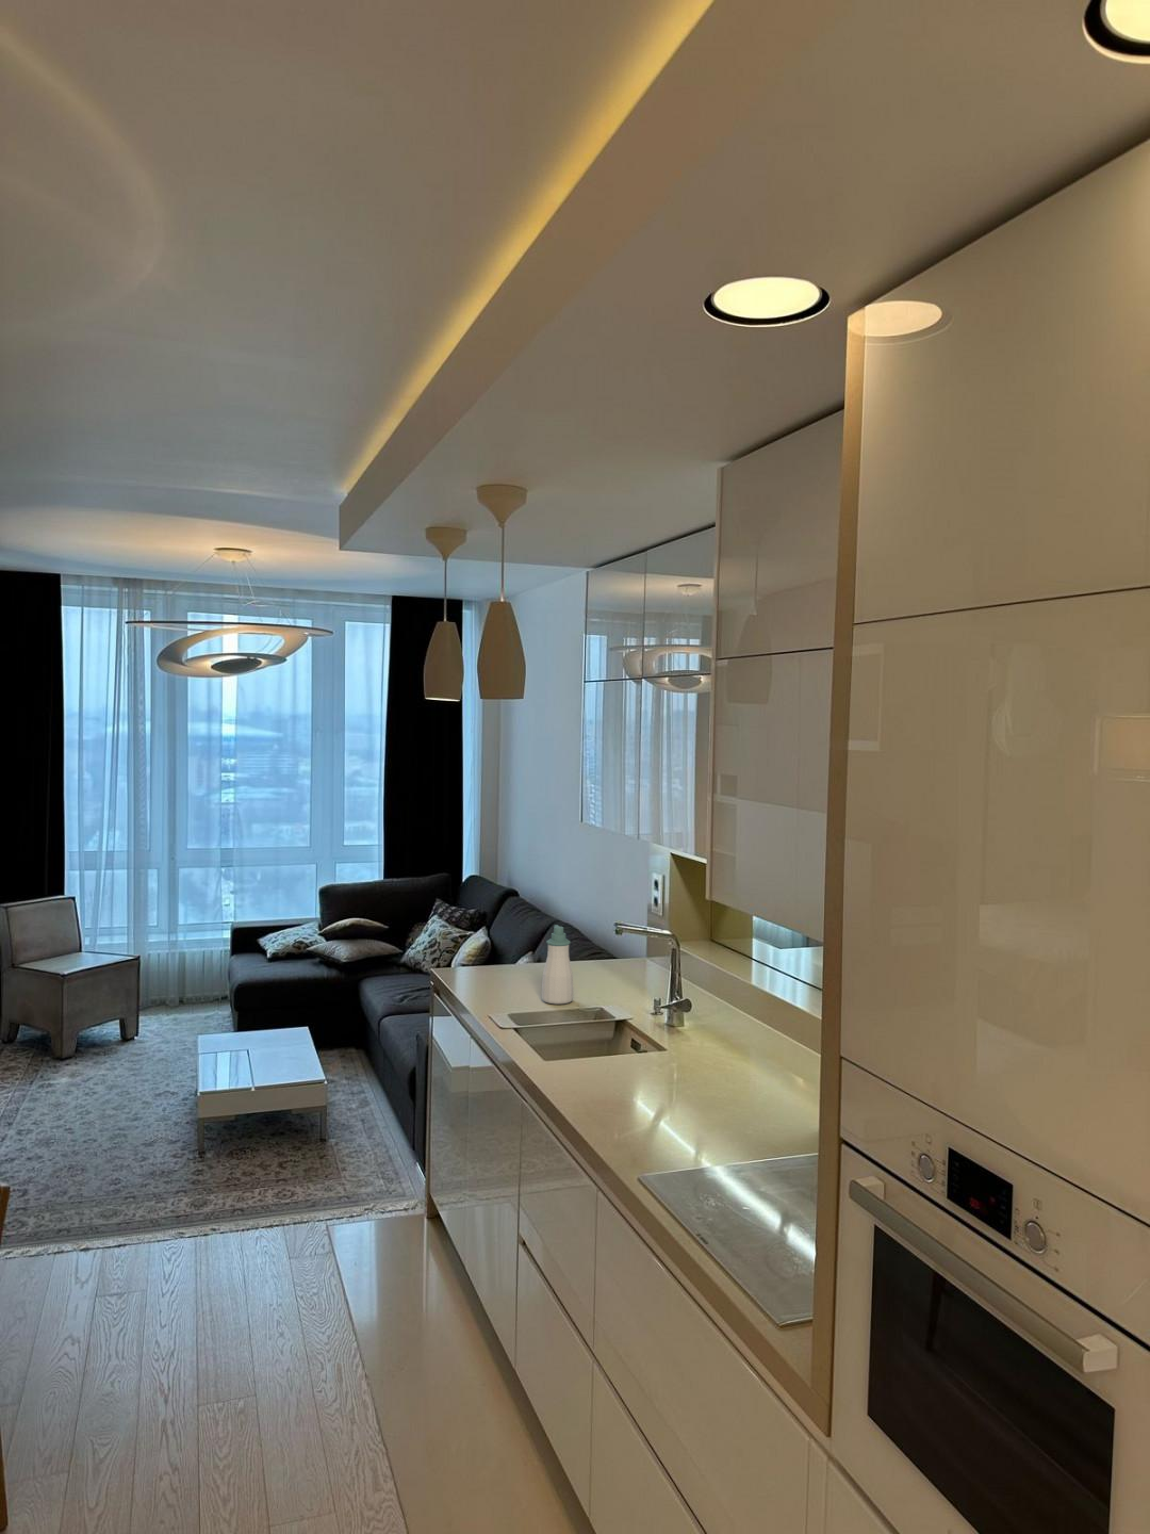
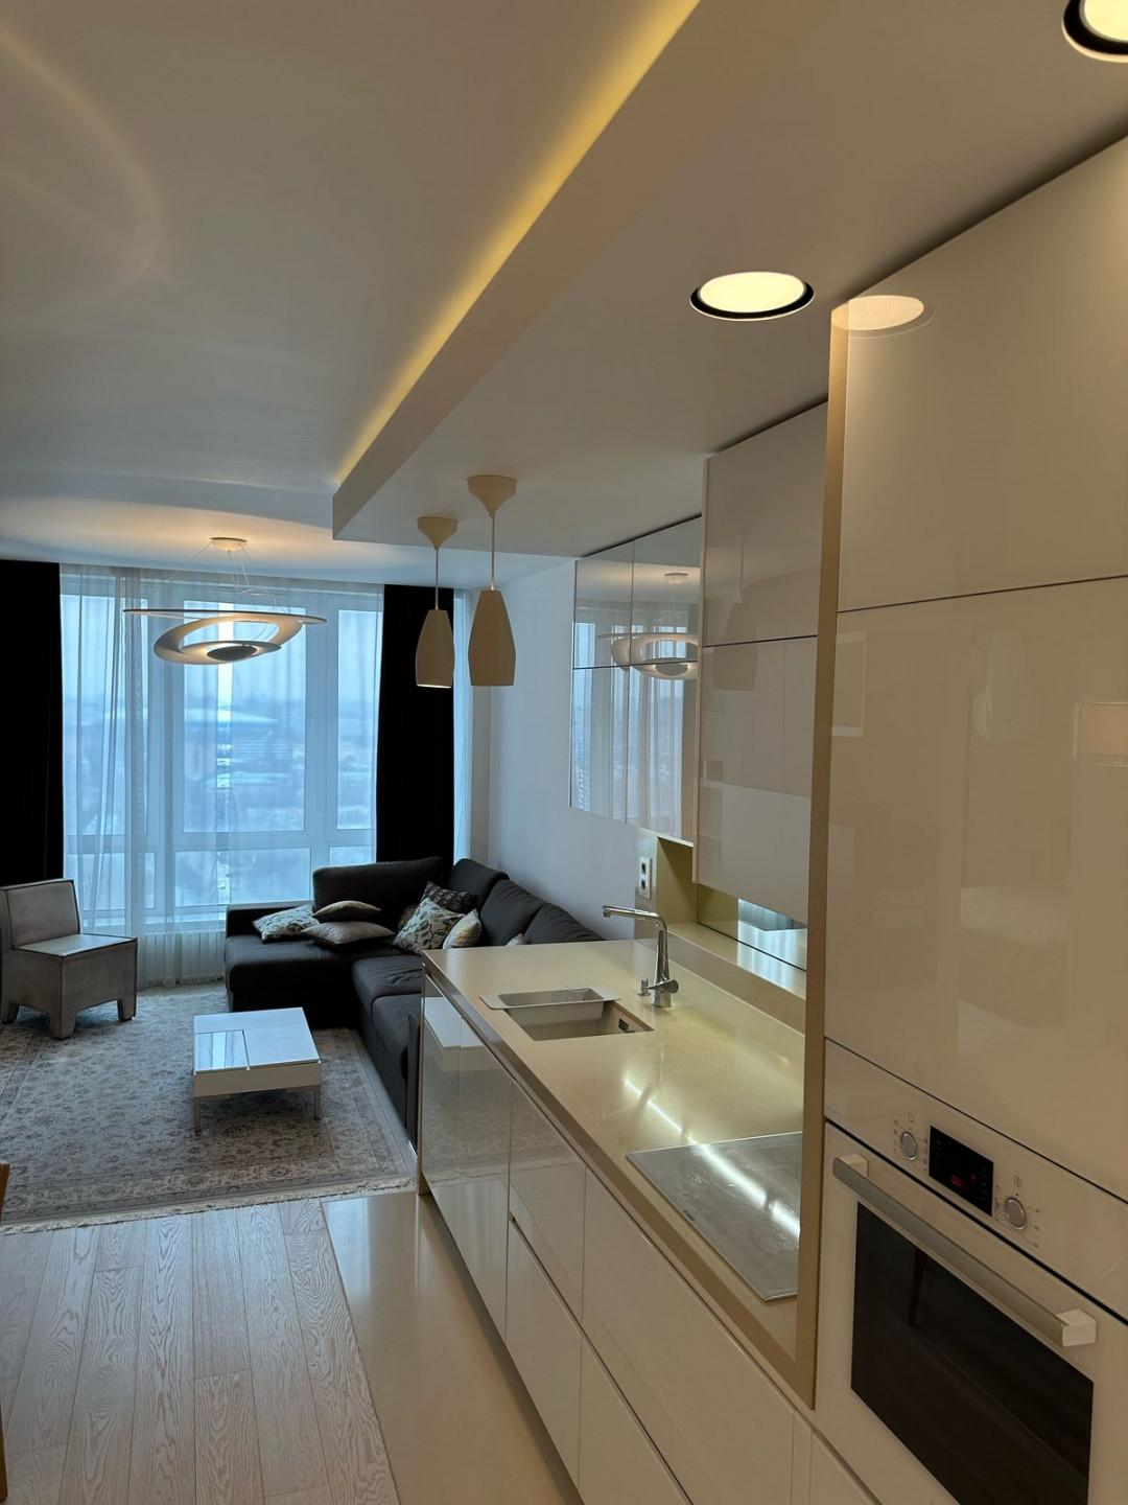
- soap bottle [541,924,574,1006]
